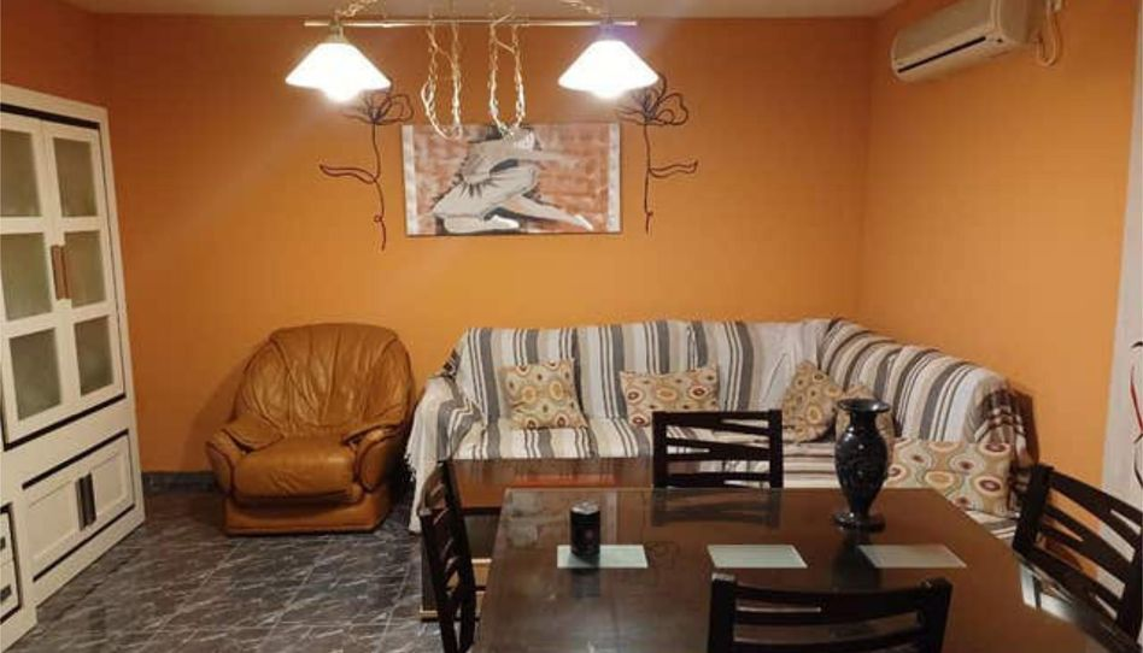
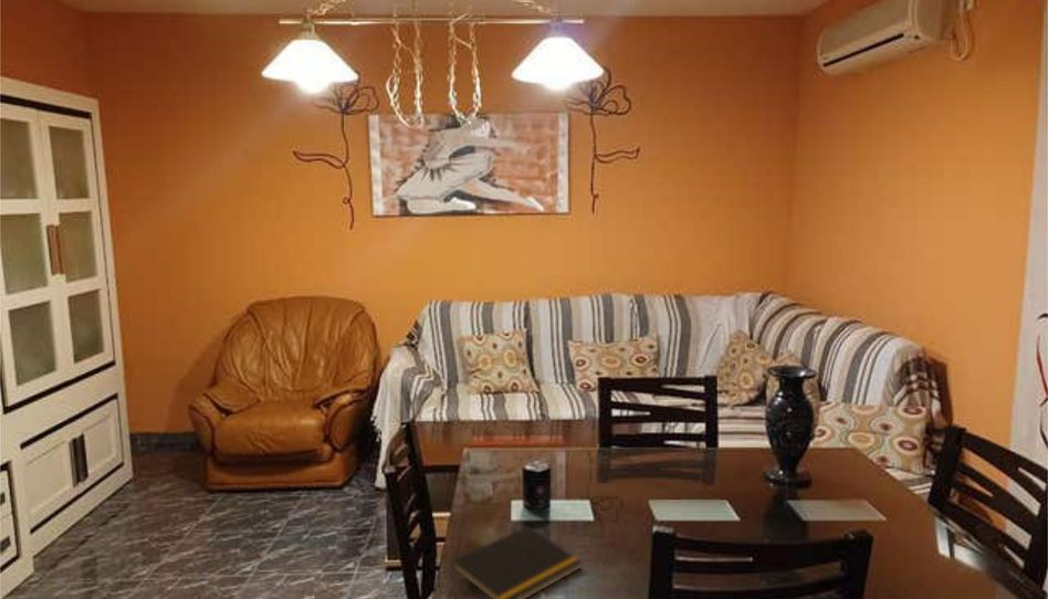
+ notepad [448,525,584,599]
